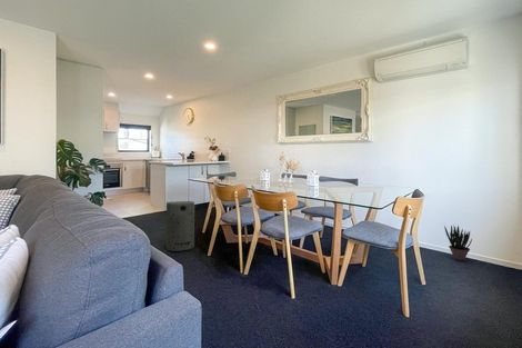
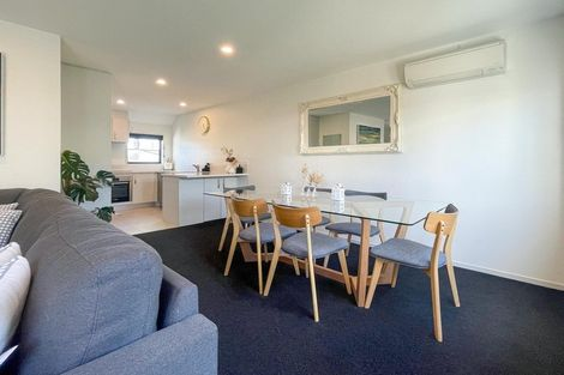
- fan [164,200,195,252]
- potted plant [443,223,473,261]
